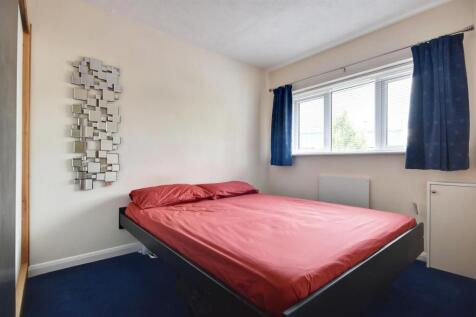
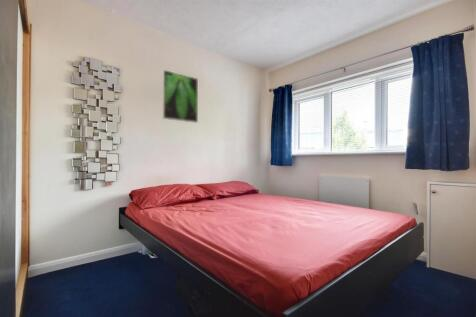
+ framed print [161,69,199,124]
